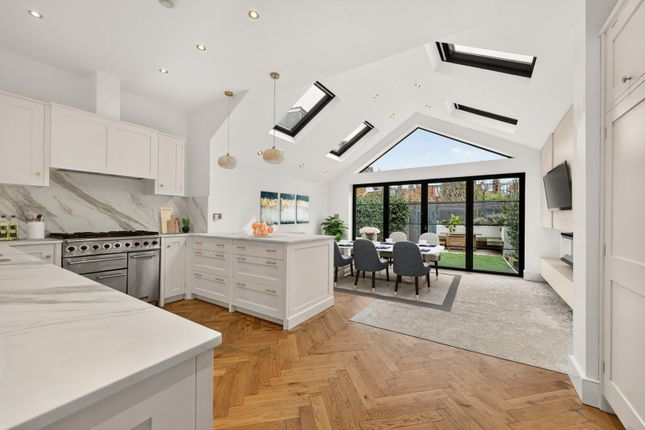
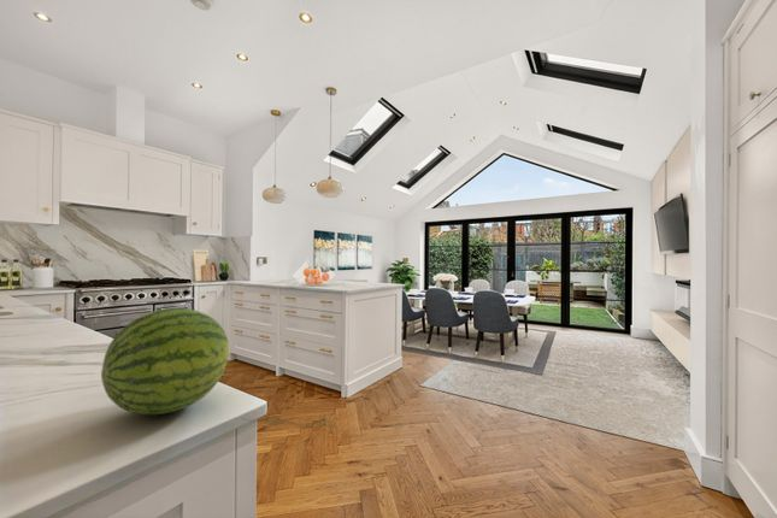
+ fruit [100,307,230,416]
